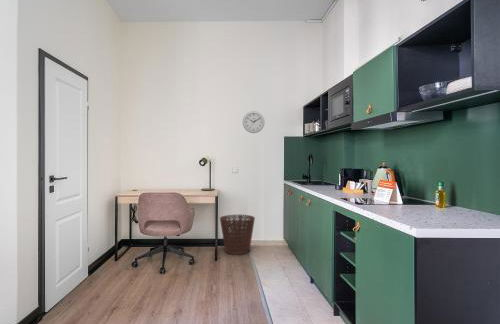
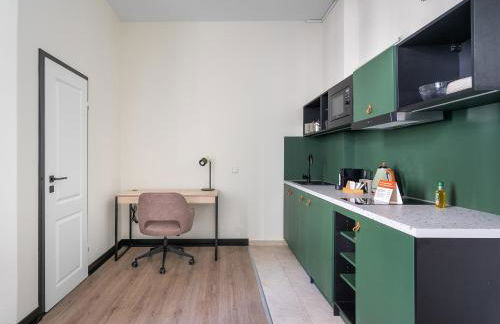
- basket [219,214,256,256]
- wall clock [242,110,265,134]
